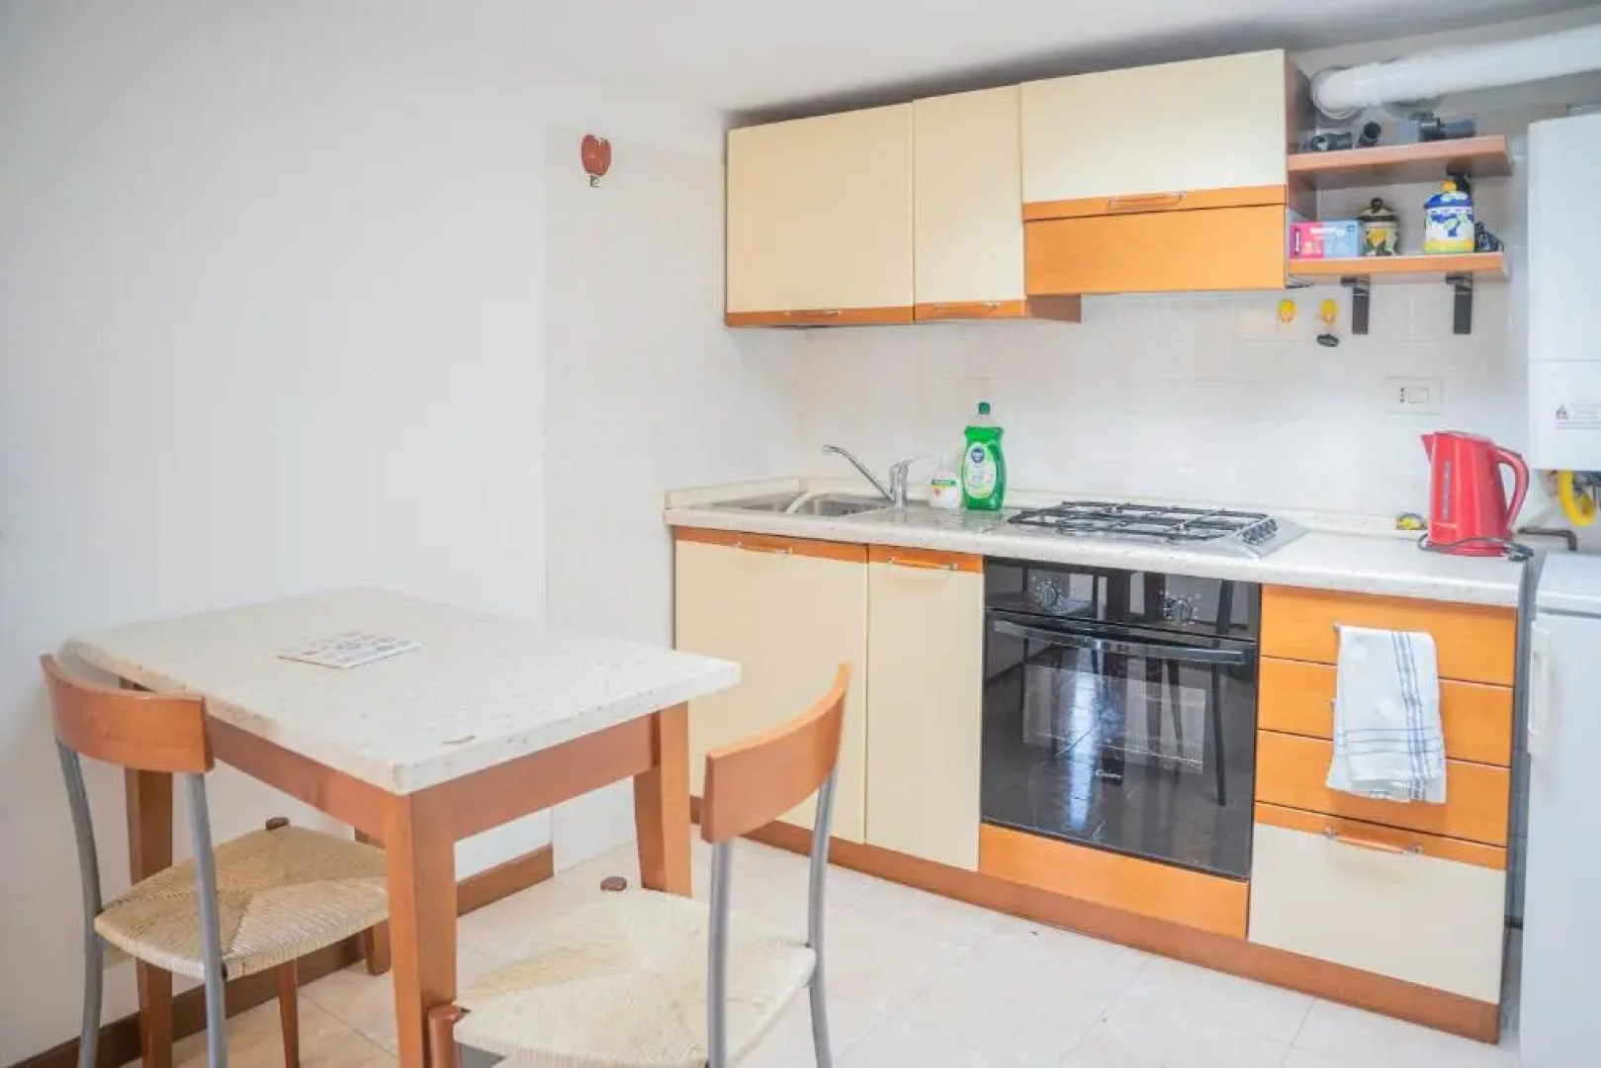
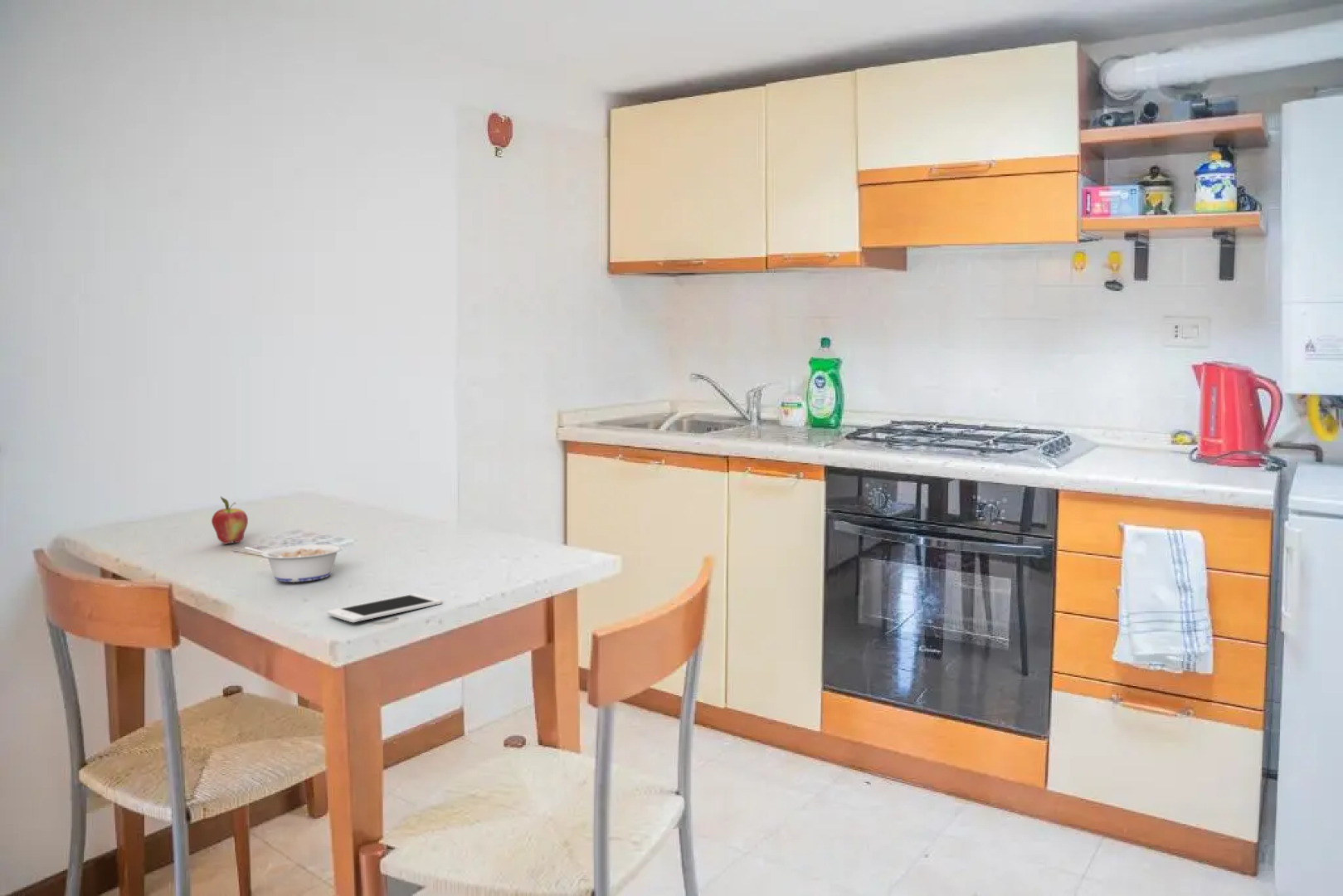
+ cell phone [327,593,443,623]
+ fruit [211,495,249,545]
+ legume [244,543,343,583]
